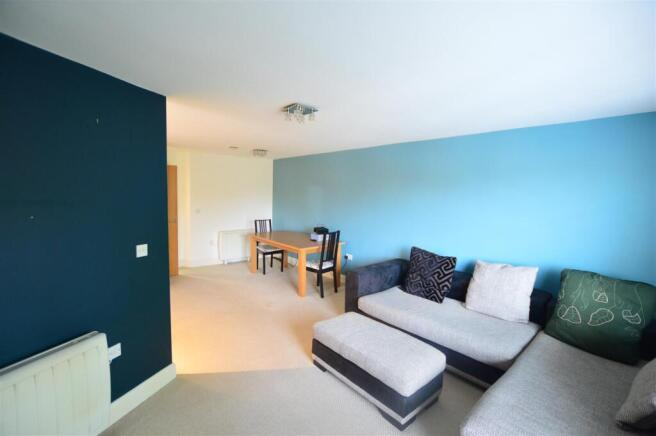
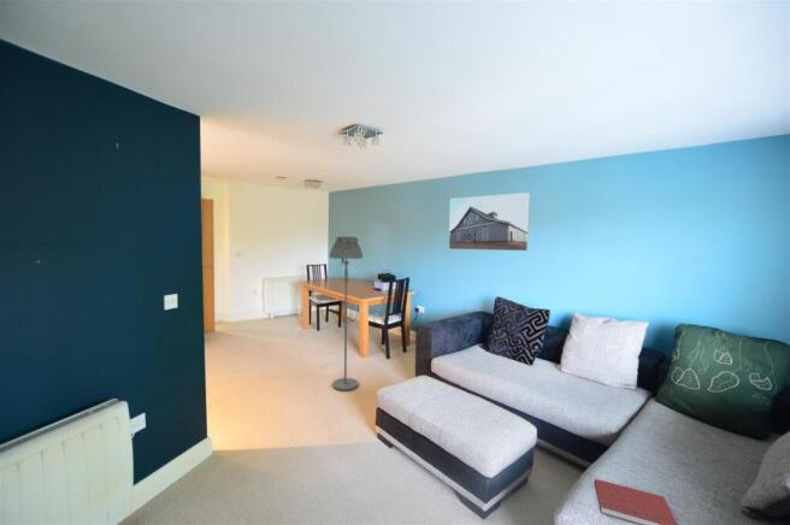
+ book [594,478,679,525]
+ floor lamp [328,235,364,391]
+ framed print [448,191,531,252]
